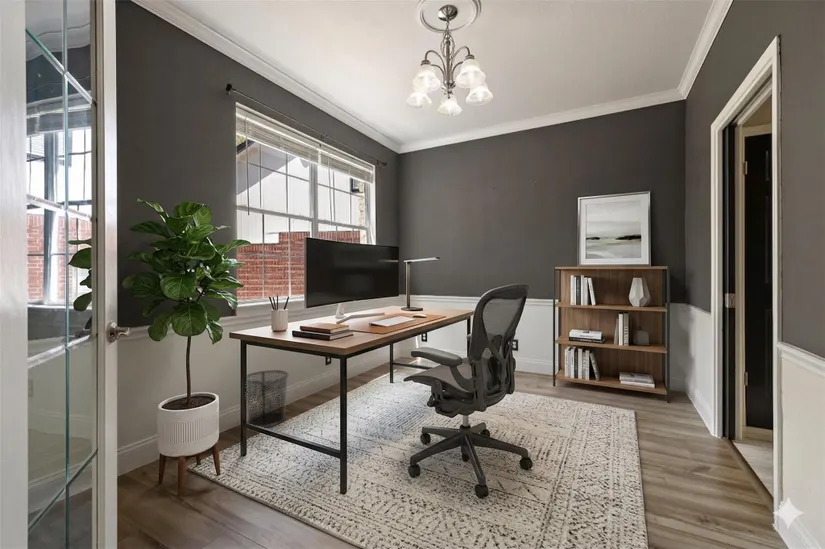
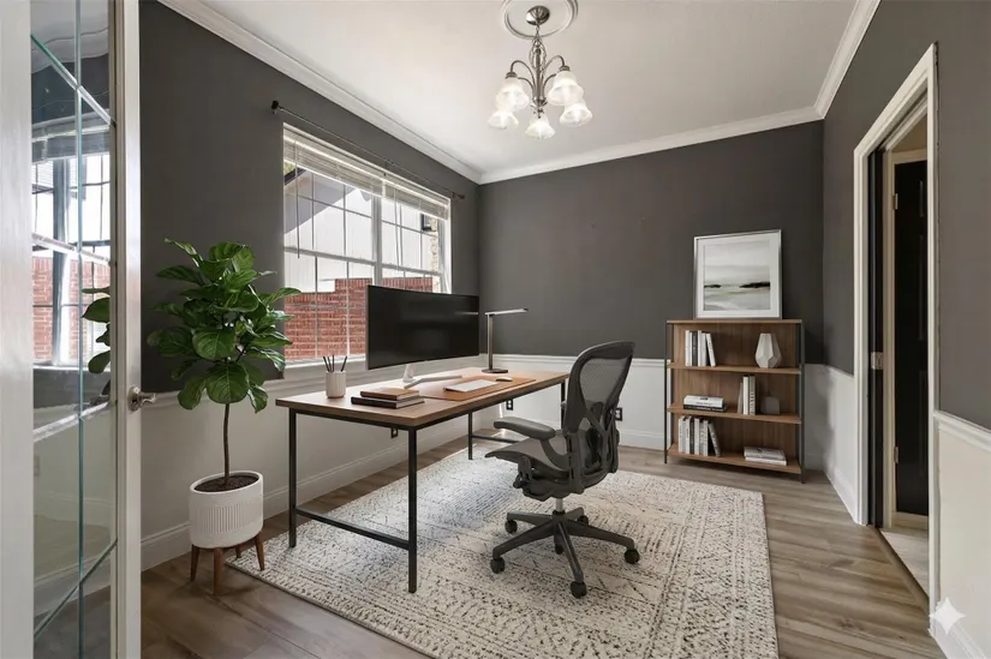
- waste bin [246,369,290,428]
